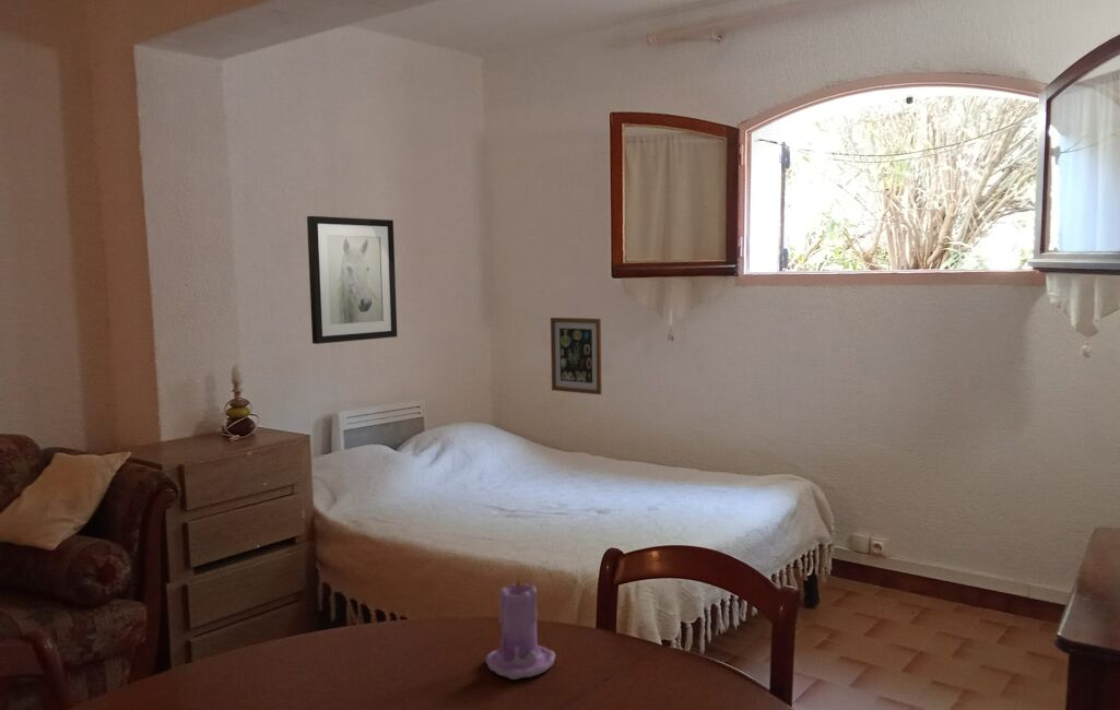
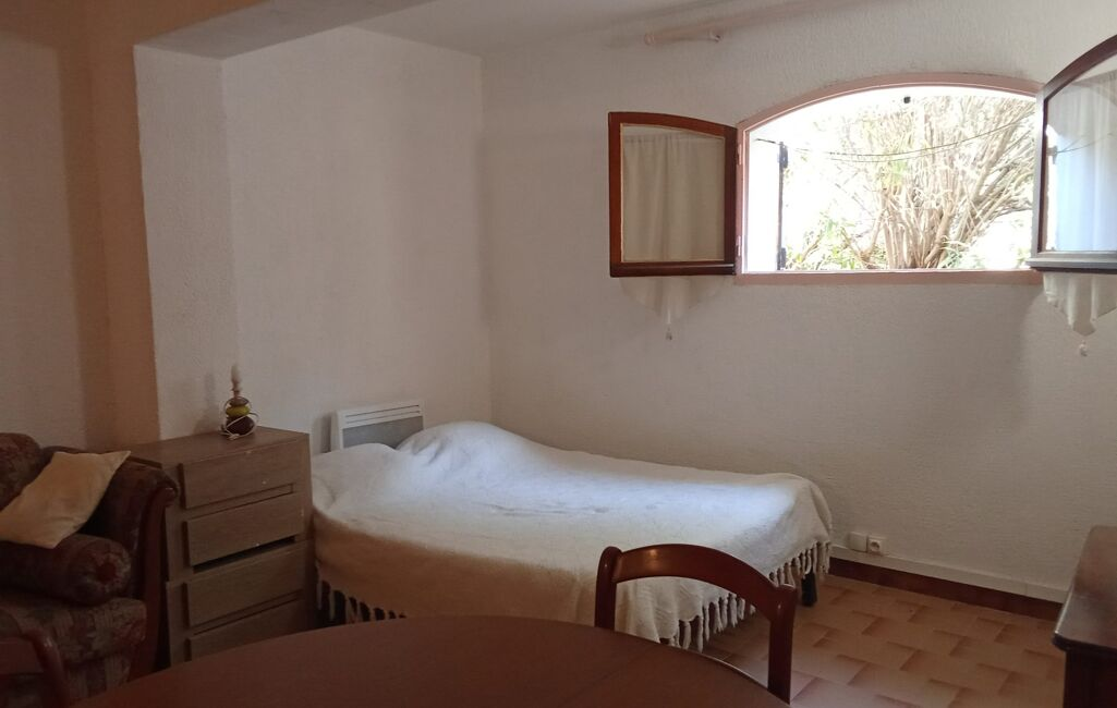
- wall art [550,317,603,395]
- candle [485,573,556,681]
- wall art [306,215,398,345]
